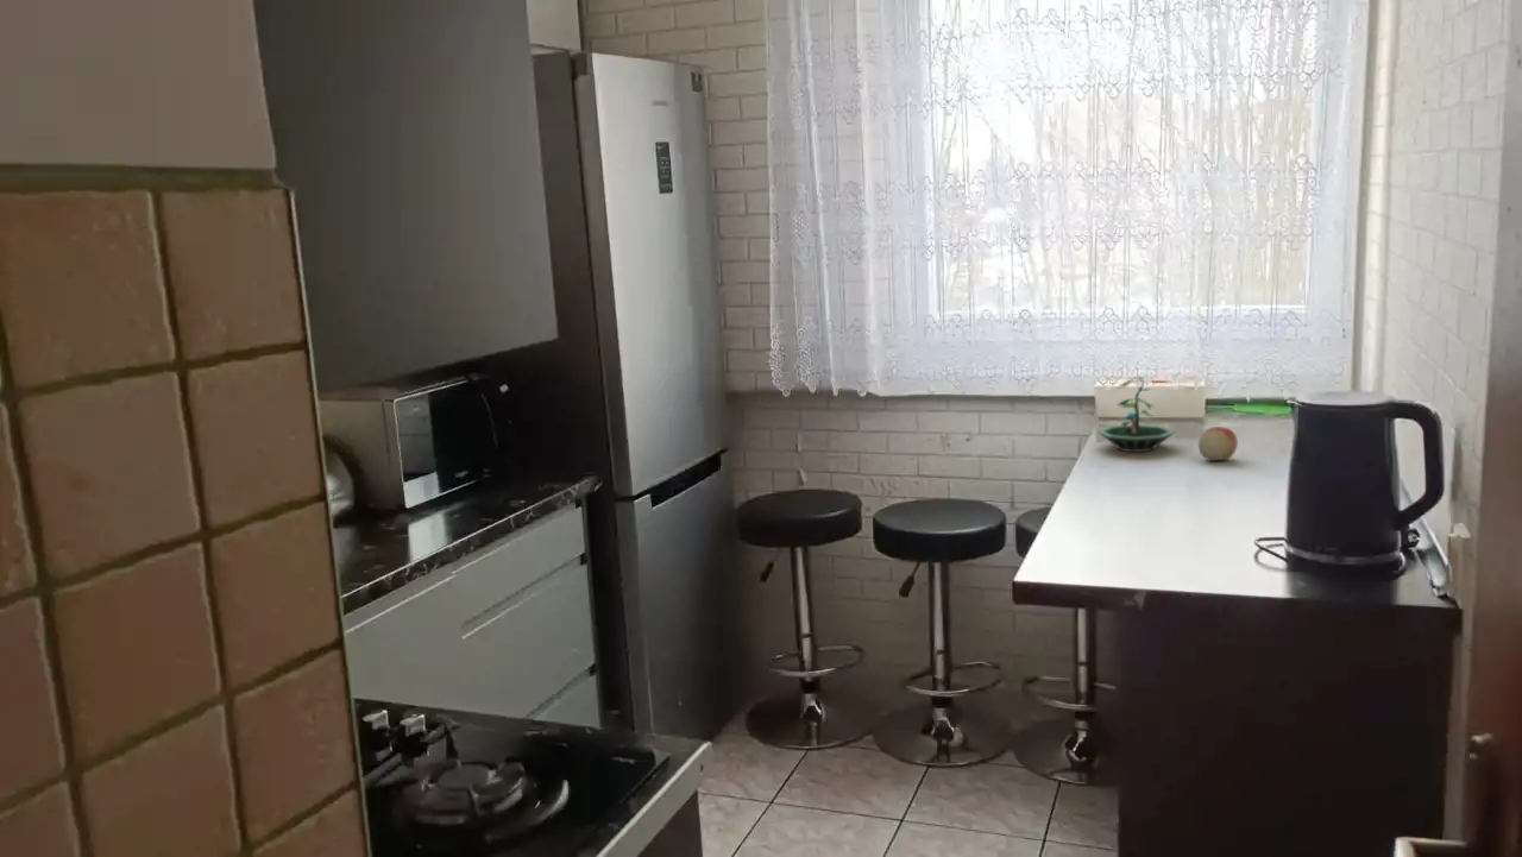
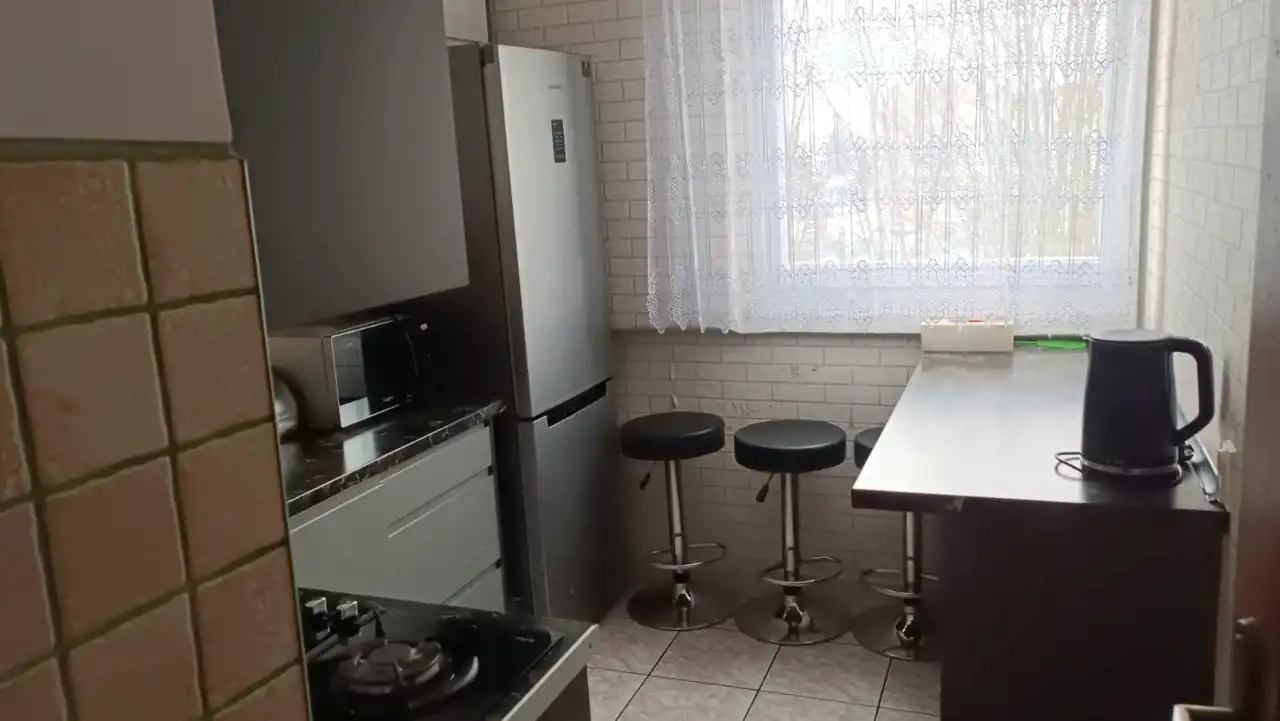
- terrarium [1096,376,1177,453]
- fruit [1197,426,1239,461]
